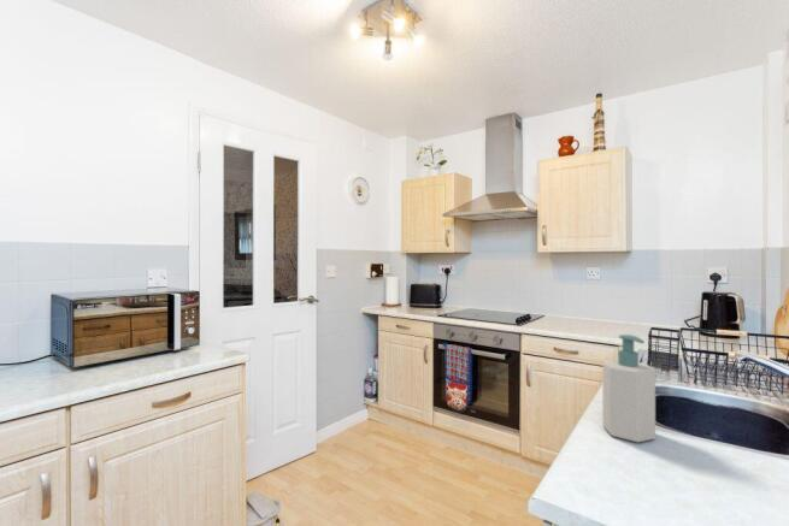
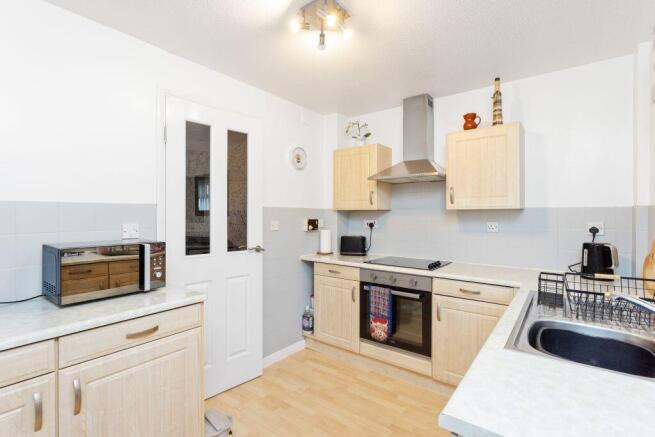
- soap bottle [601,333,656,444]
